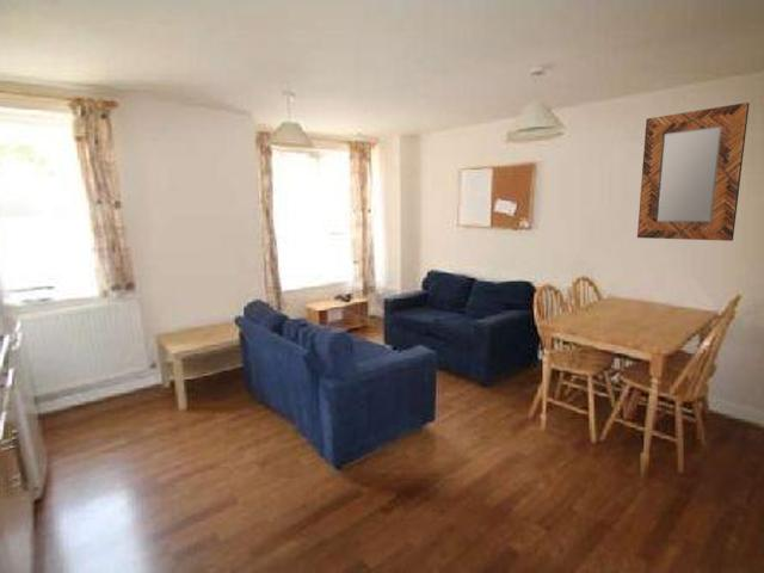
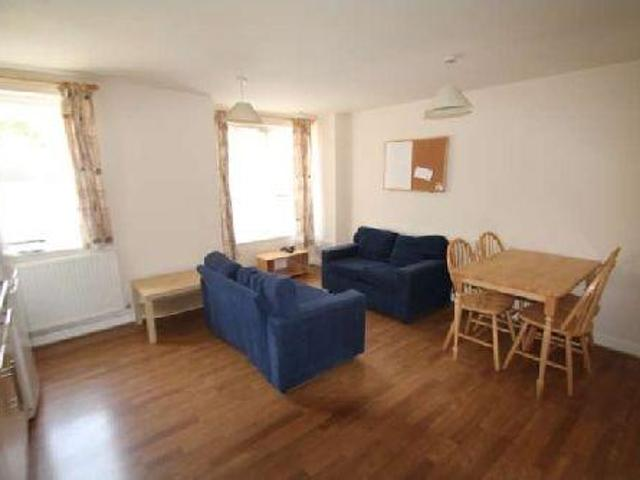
- home mirror [636,101,751,242]
